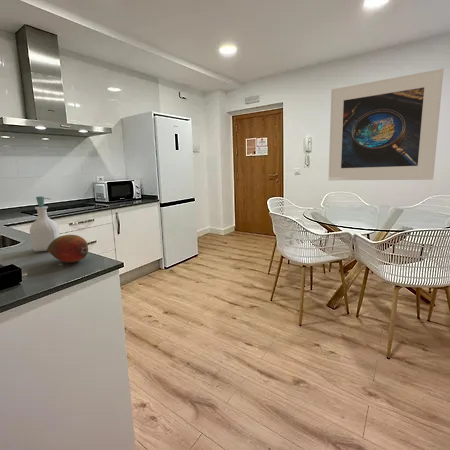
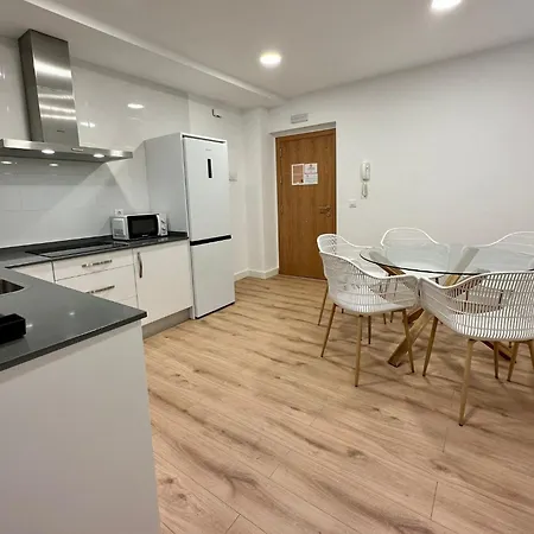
- fruit [46,234,89,263]
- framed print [328,68,445,181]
- soap bottle [29,195,61,253]
